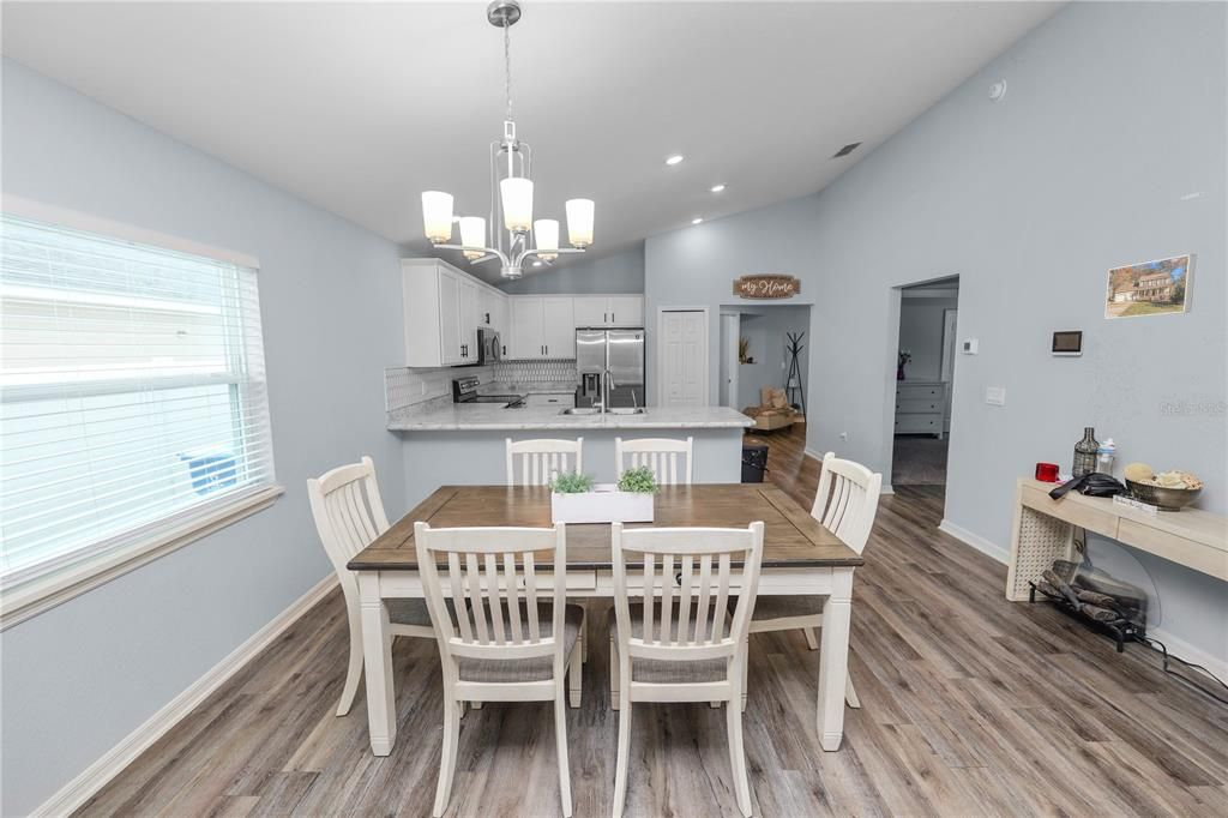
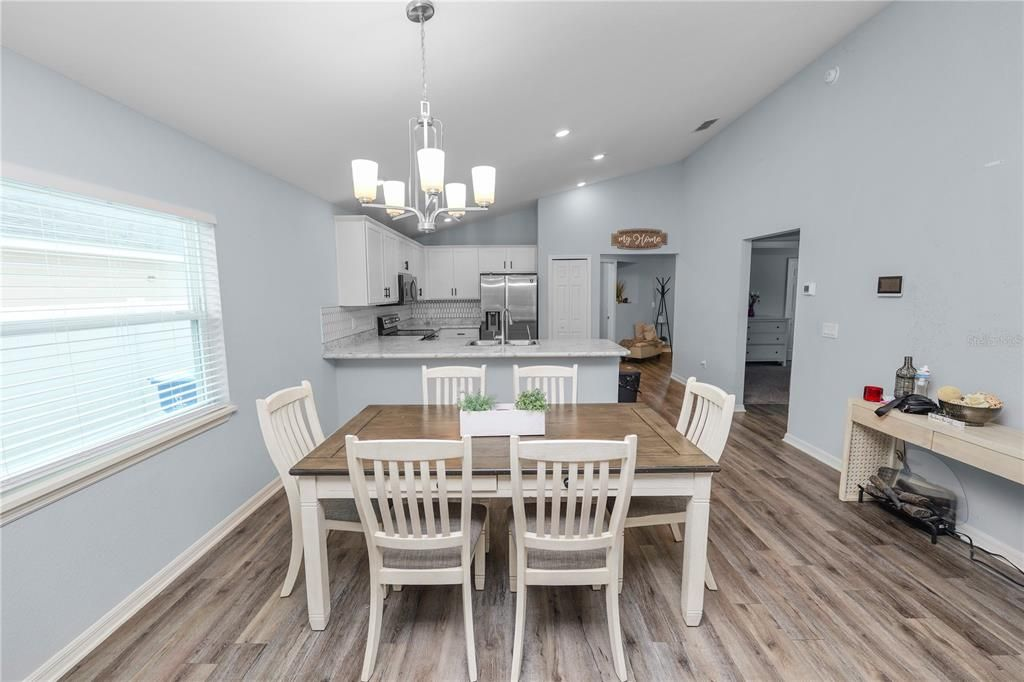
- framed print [1103,253,1198,320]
